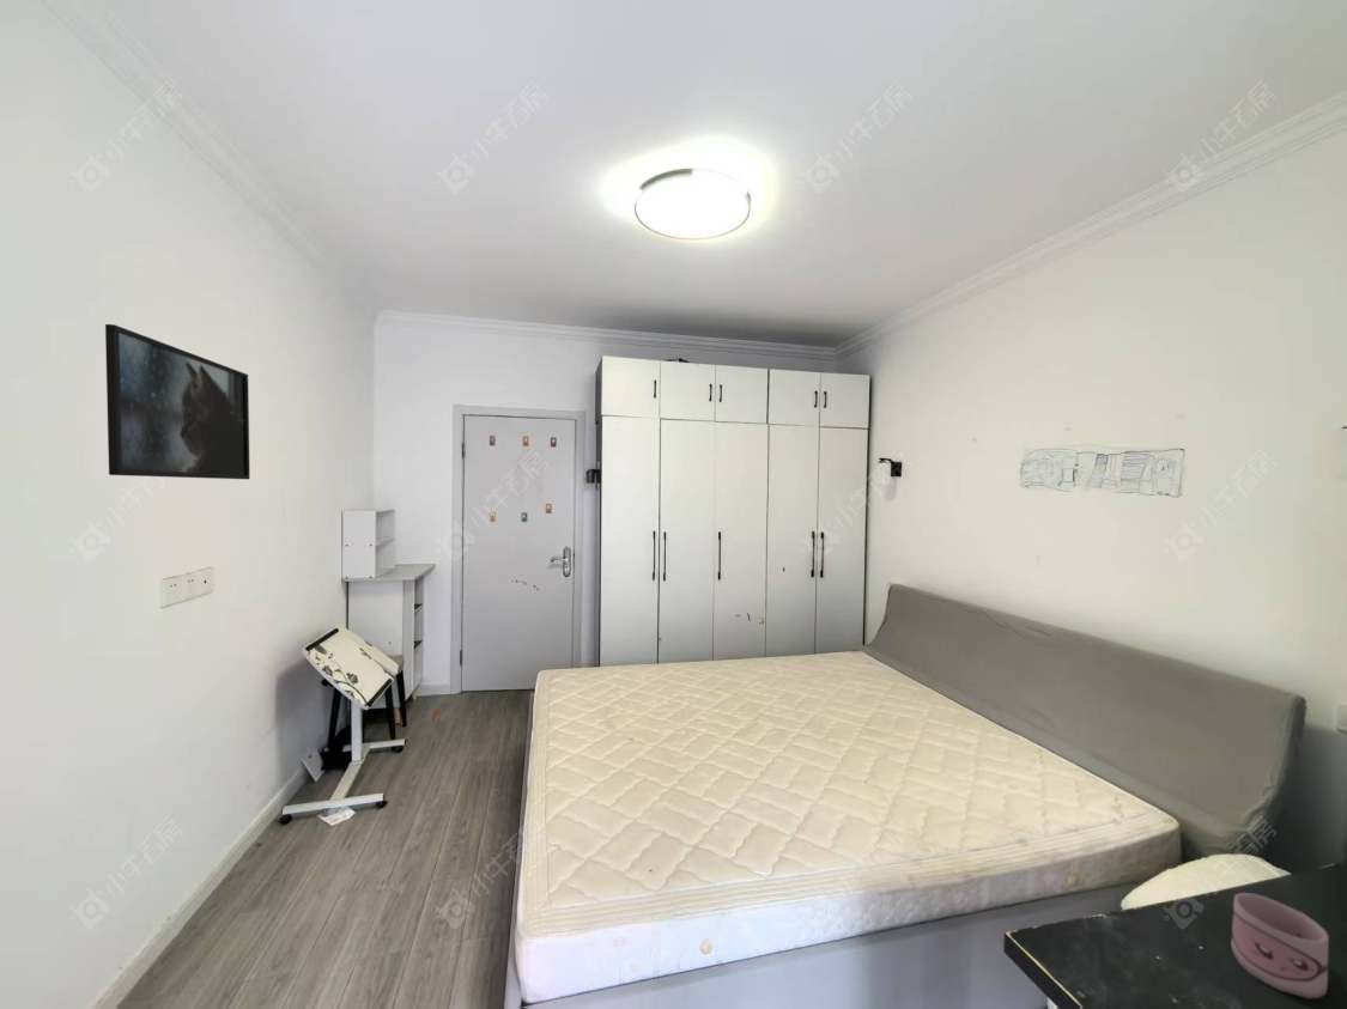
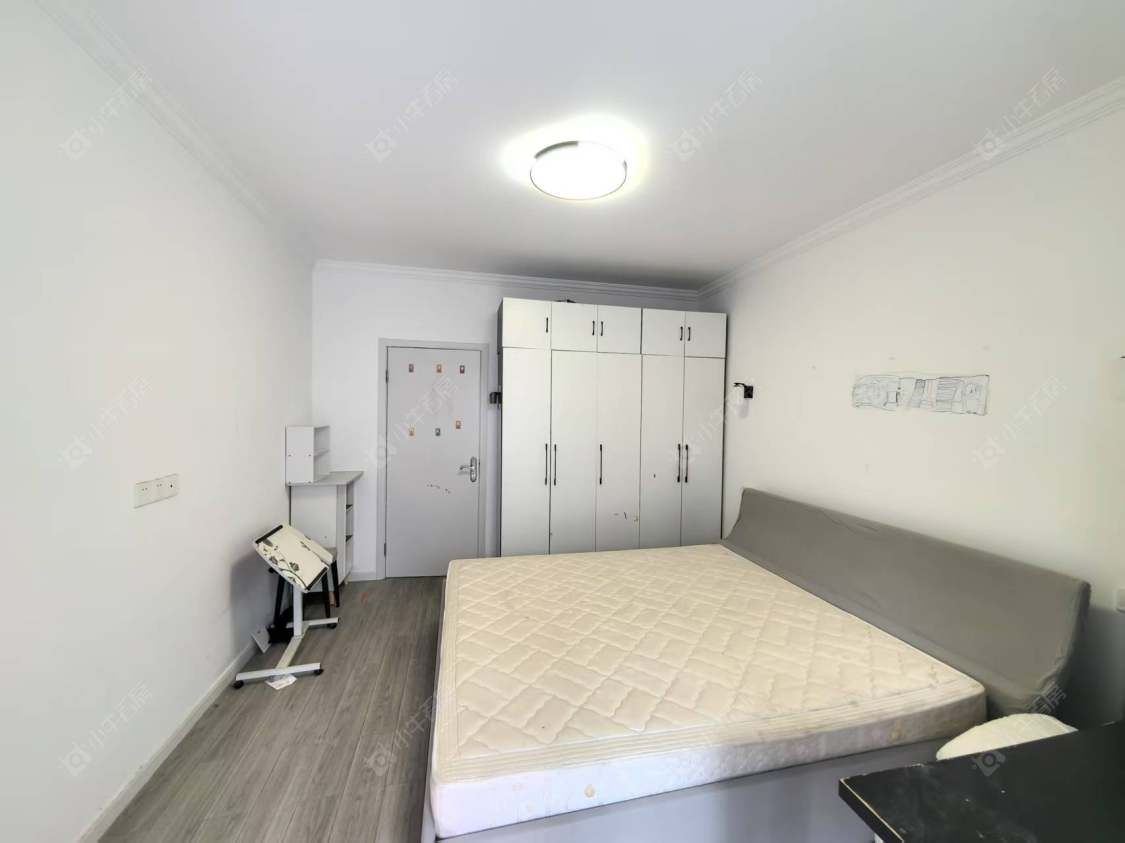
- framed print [104,323,251,480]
- mug [1230,892,1330,999]
